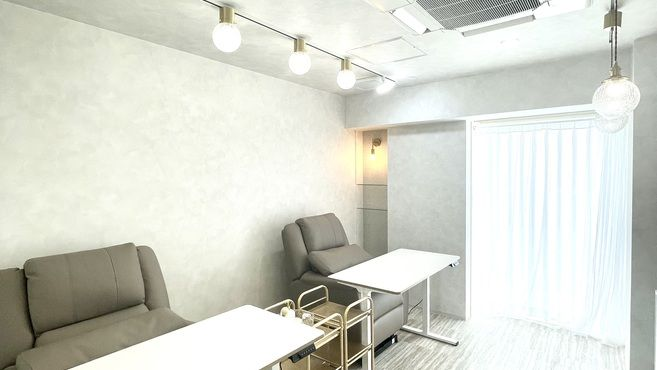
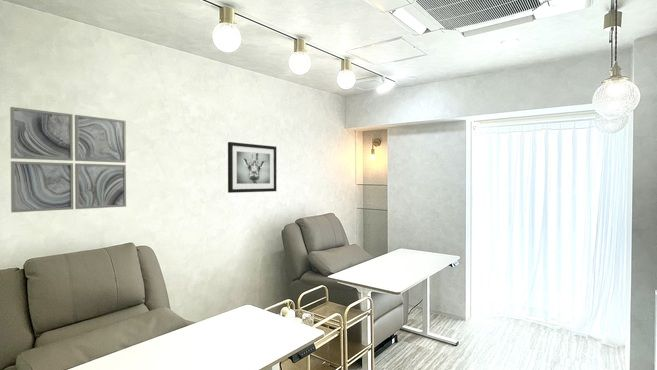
+ wall art [227,141,277,194]
+ wall art [9,106,127,213]
